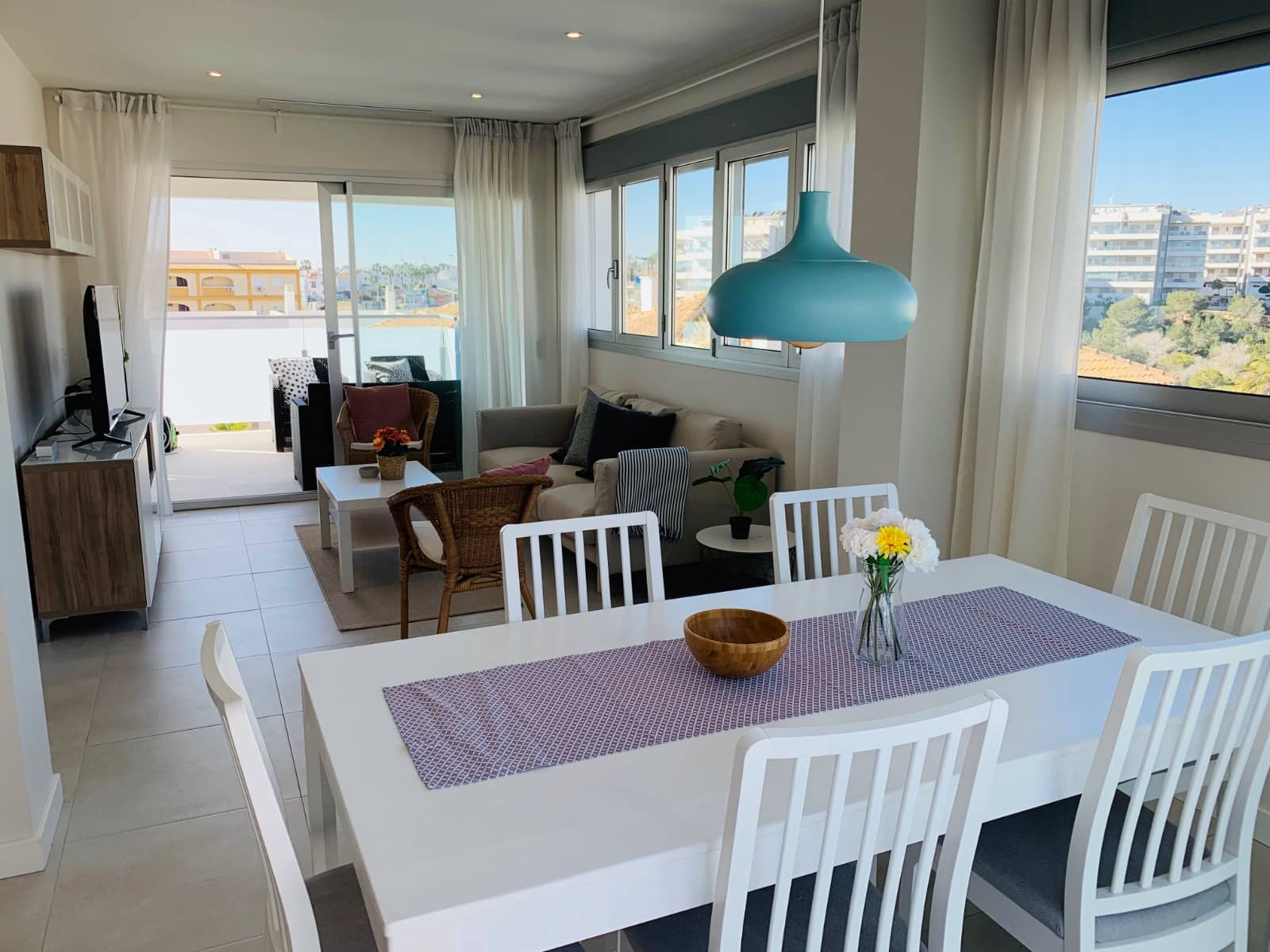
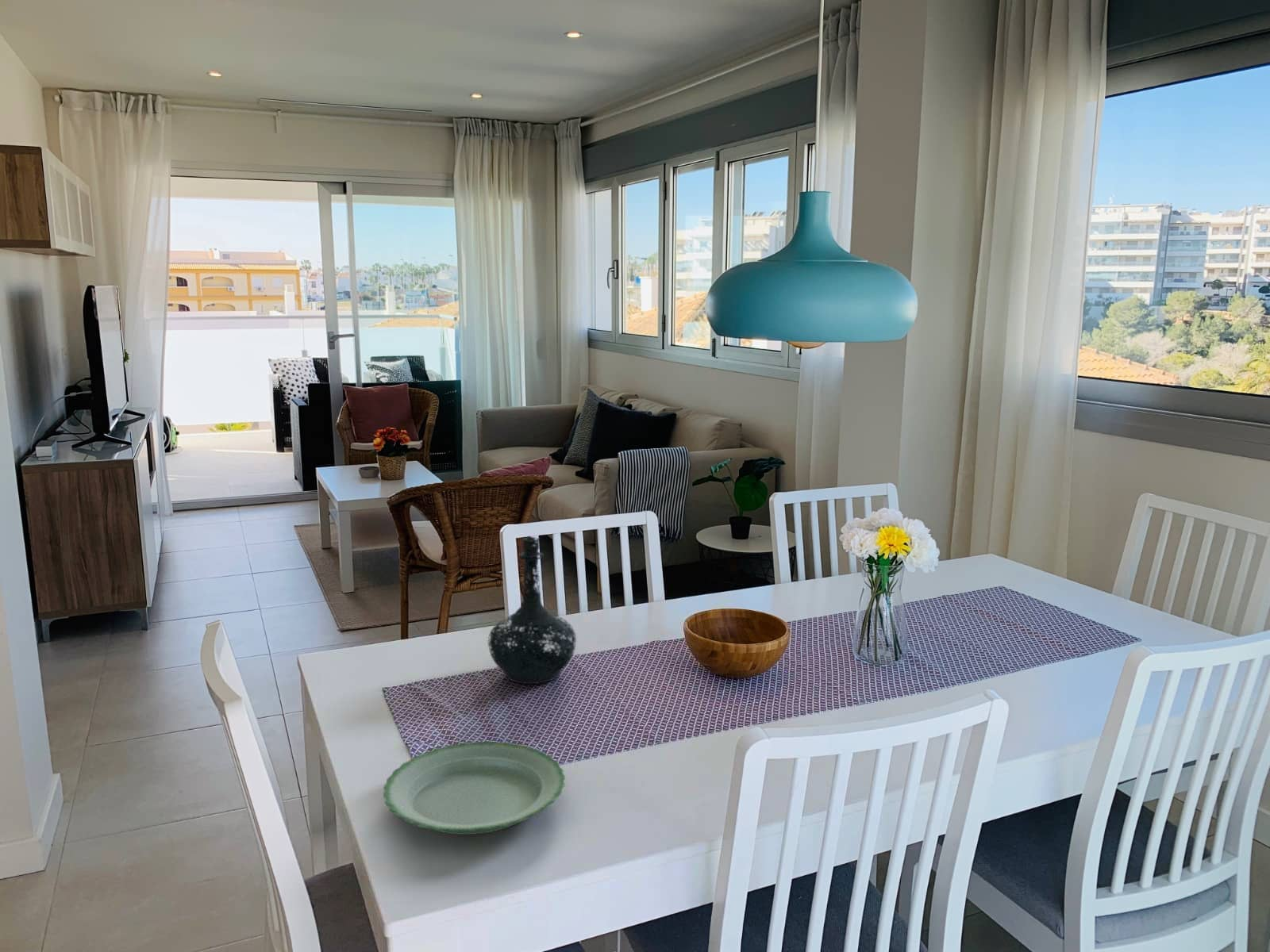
+ bottle [487,536,577,685]
+ plate [383,741,566,835]
